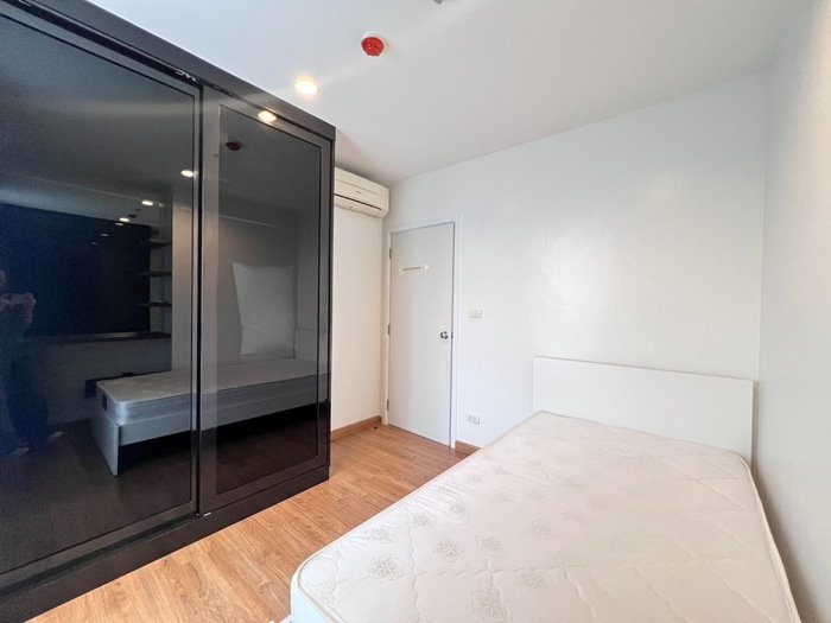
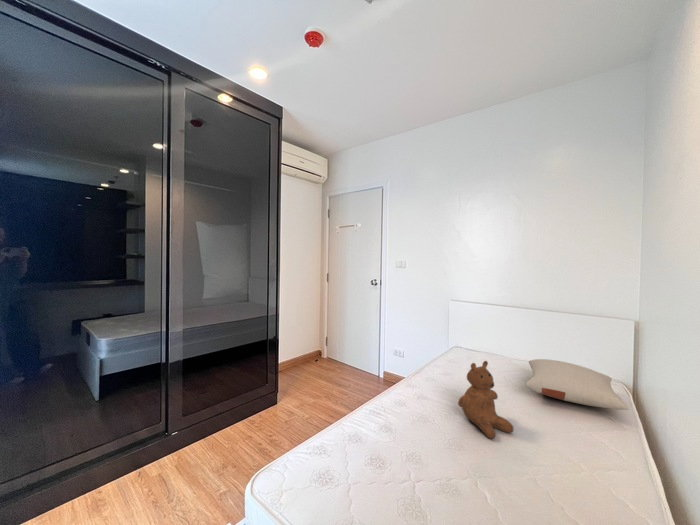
+ teddy bear [457,360,515,440]
+ pillow [525,358,631,411]
